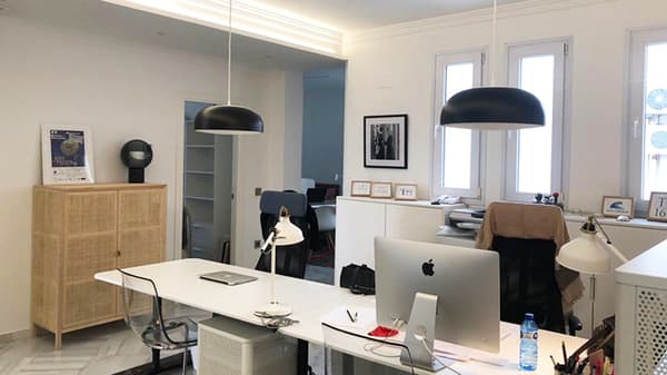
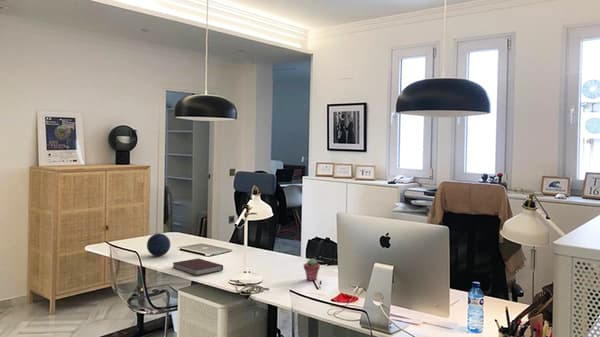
+ potted succulent [302,257,321,282]
+ decorative orb [146,232,171,257]
+ notebook [171,257,224,276]
